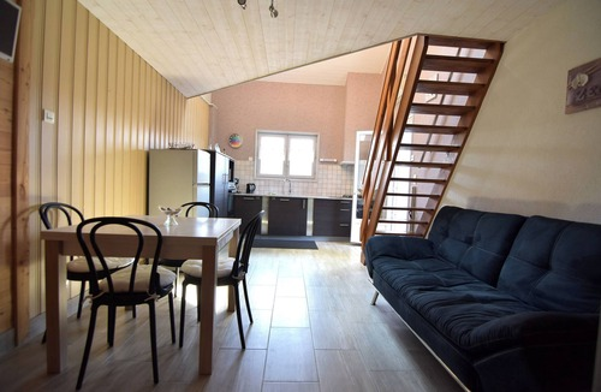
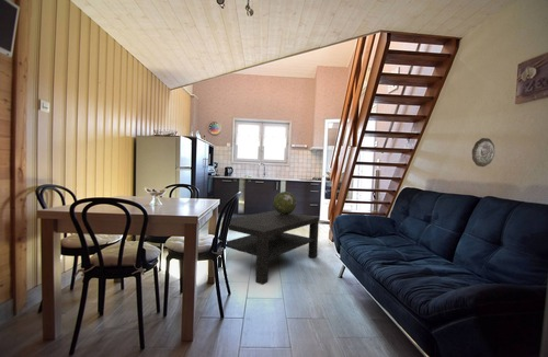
+ decorative sphere [272,191,297,215]
+ coffee table [217,209,320,286]
+ decorative plate [471,137,495,168]
